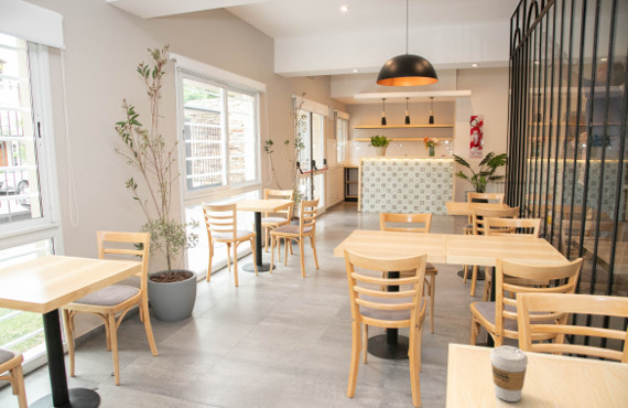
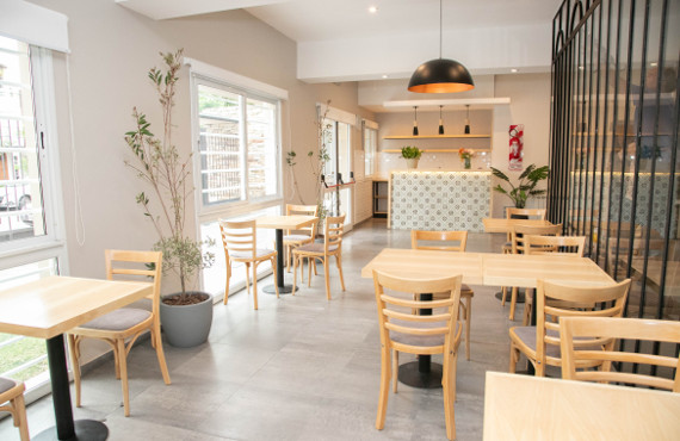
- coffee cup [489,345,529,402]
